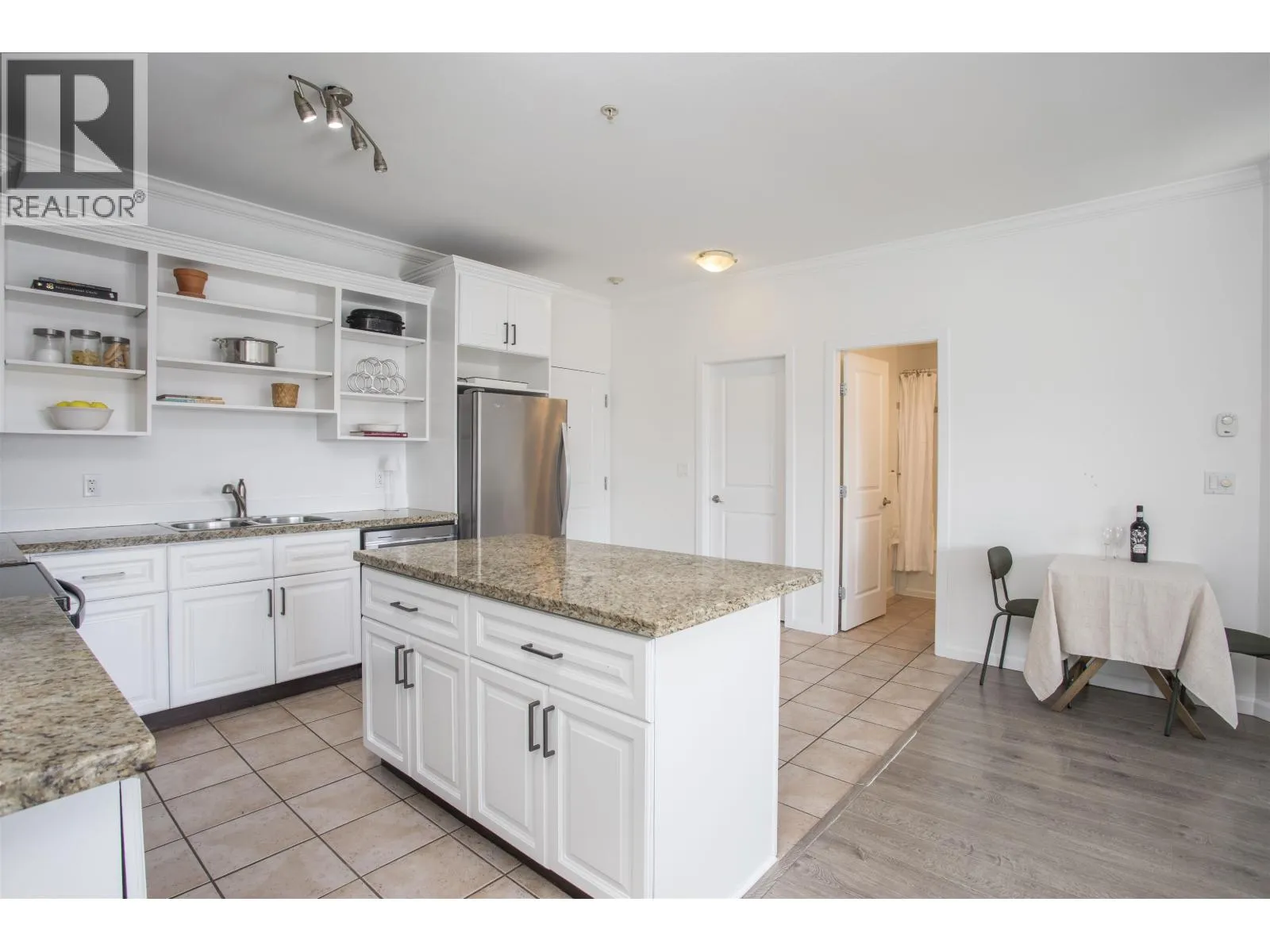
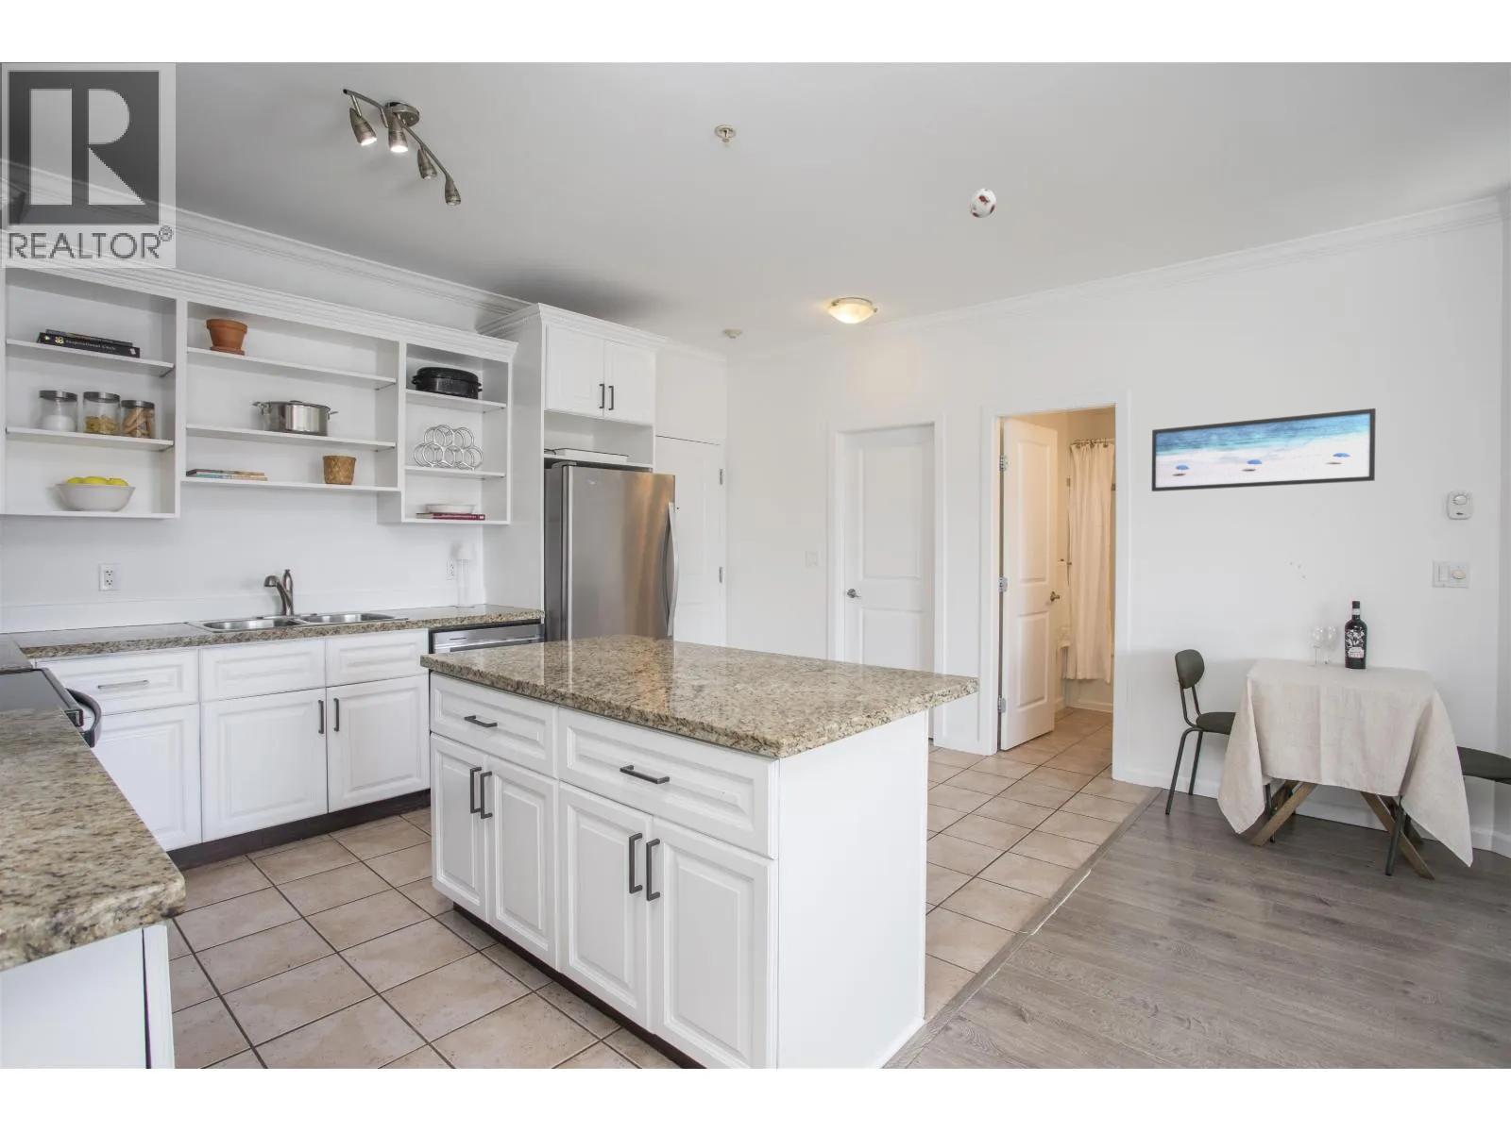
+ wall art [1151,408,1377,492]
+ smoke detector [968,188,997,219]
